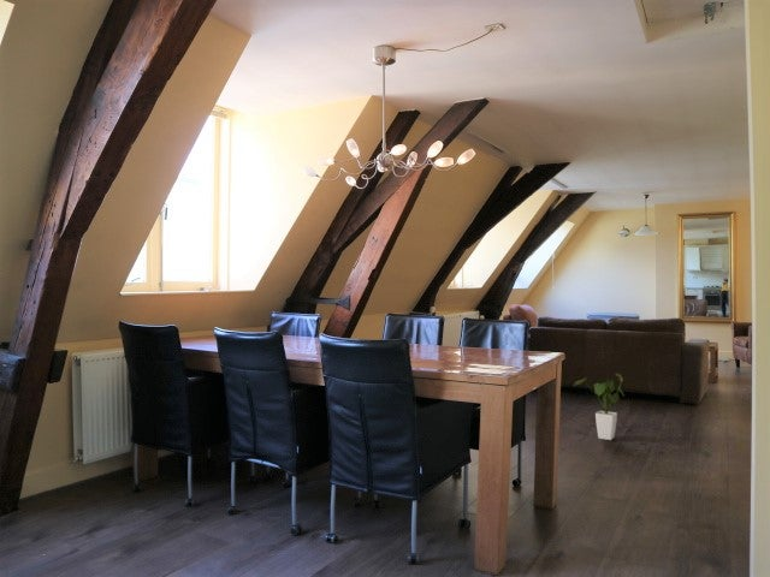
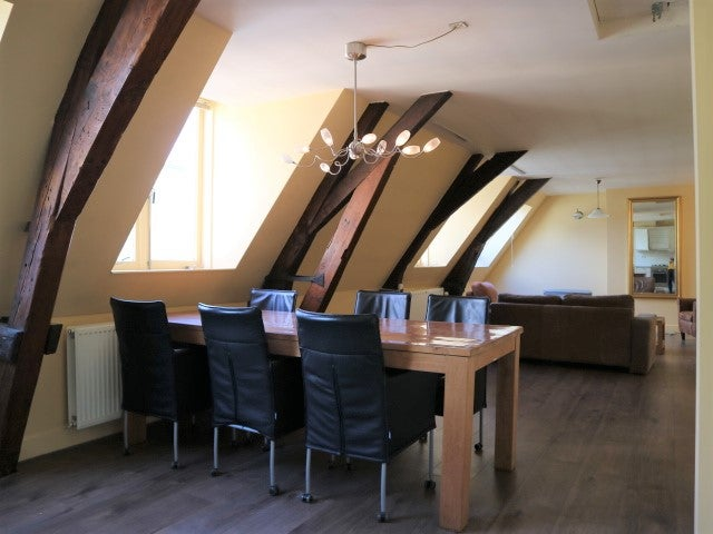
- house plant [573,373,624,441]
